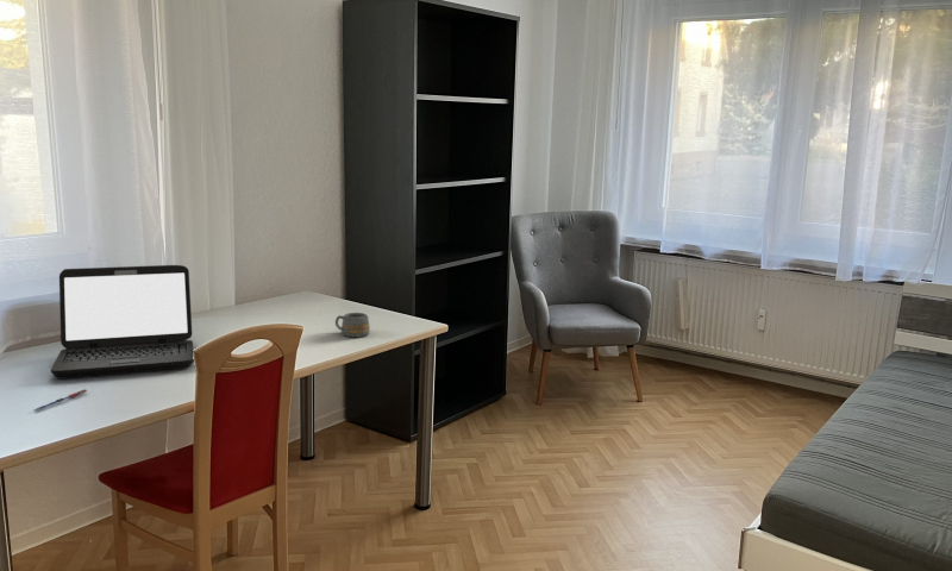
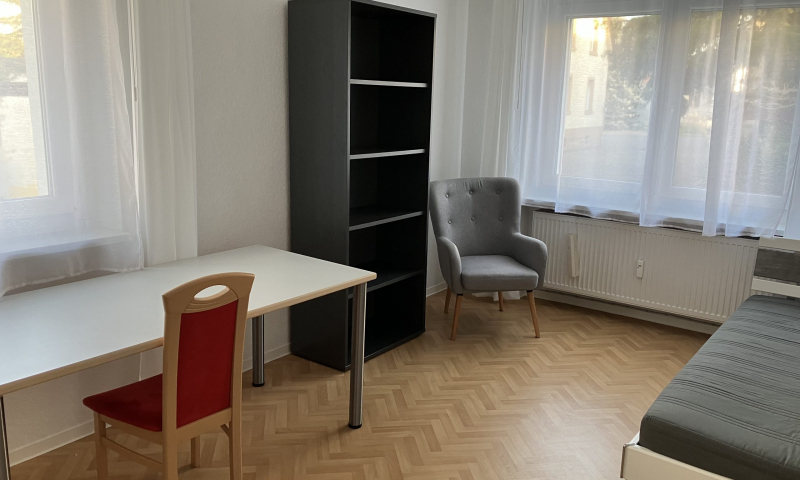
- laptop [50,264,195,379]
- mug [334,312,371,339]
- pen [33,389,88,412]
